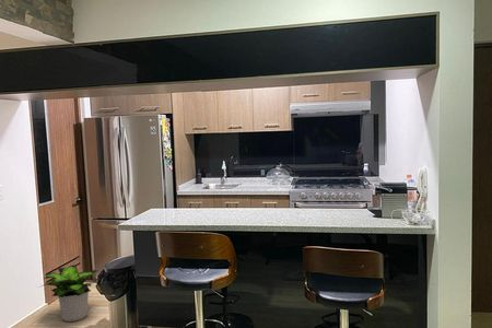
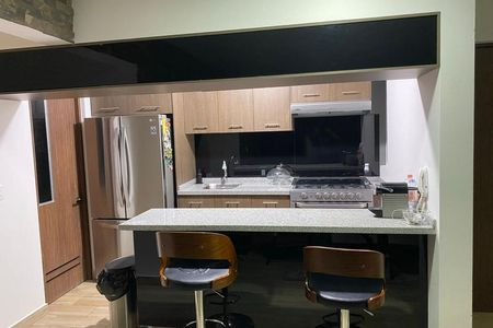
- potted plant [38,263,99,323]
